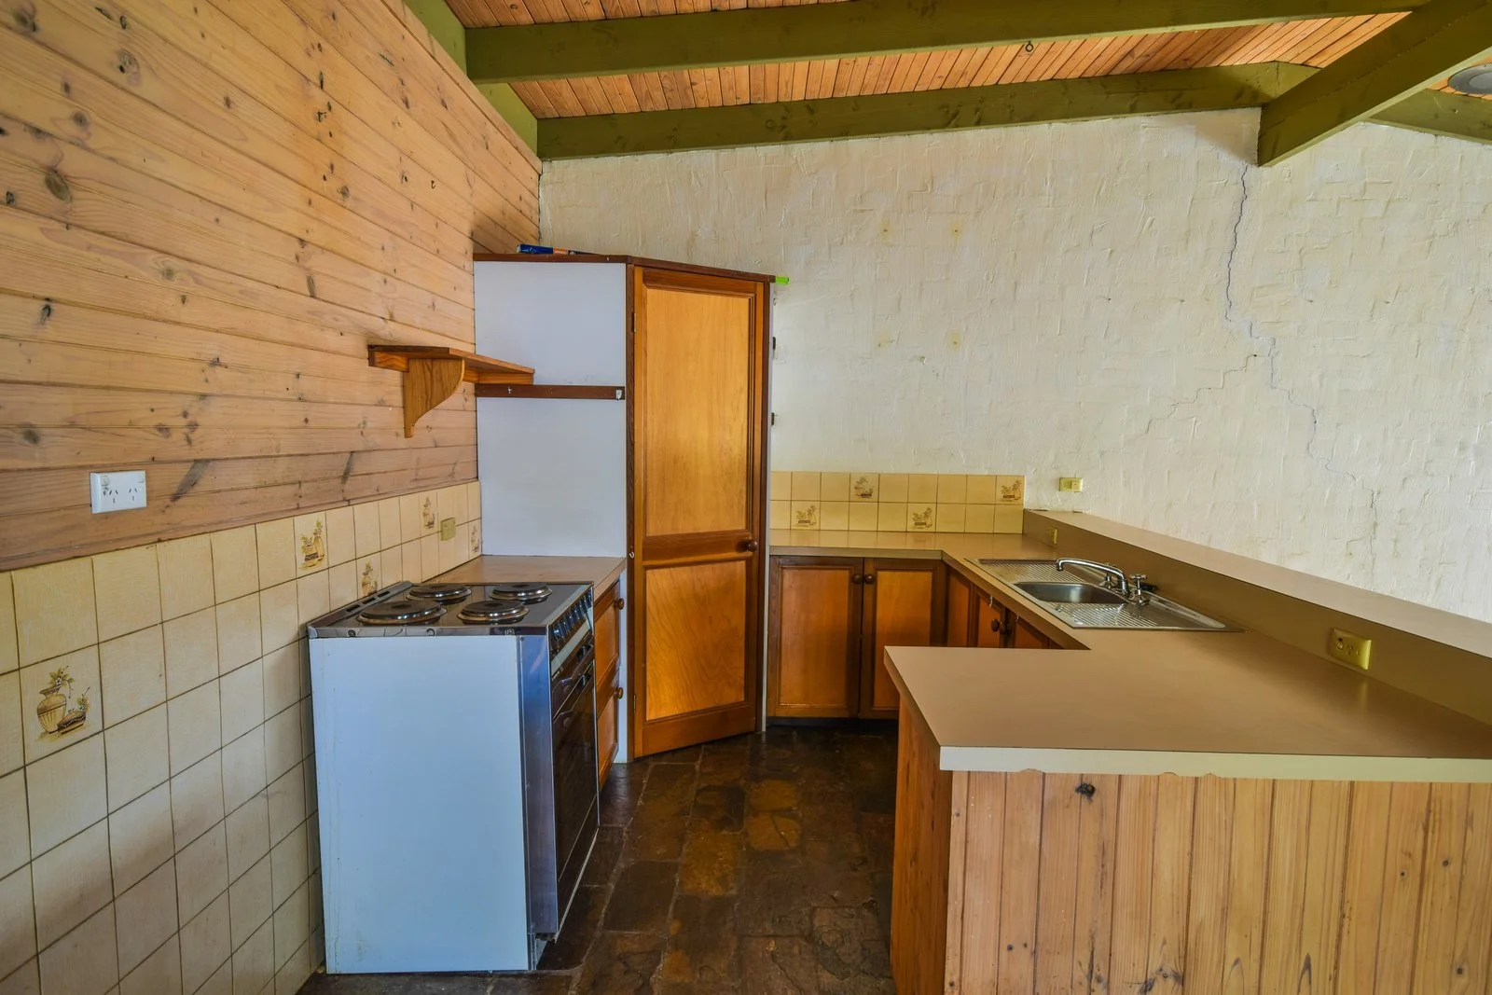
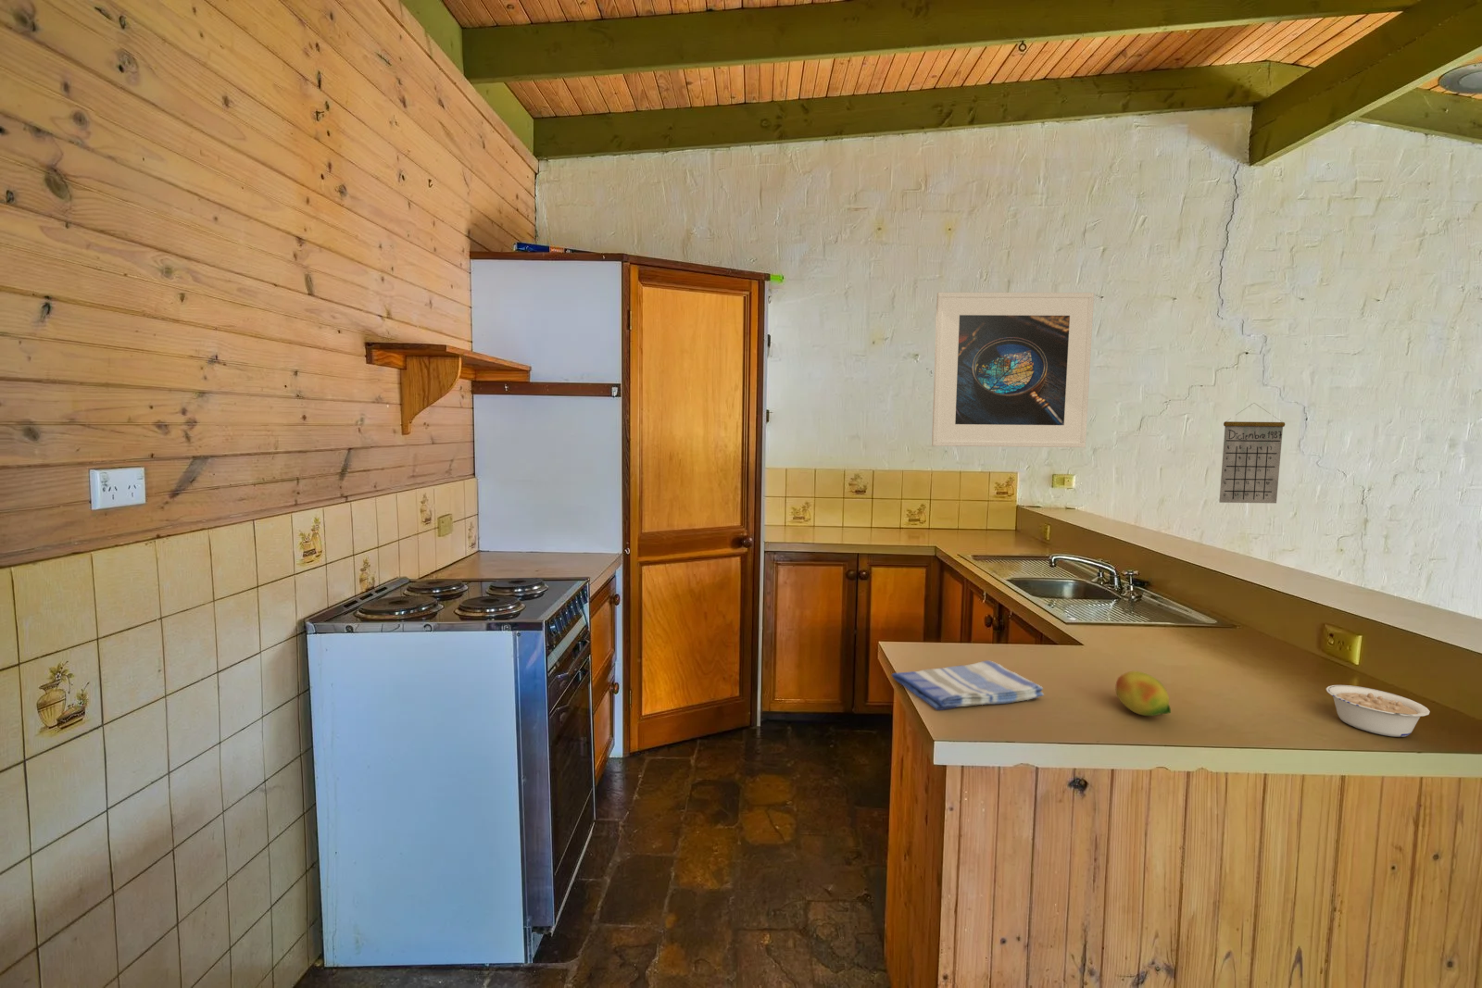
+ fruit [1115,670,1172,717]
+ calendar [1218,401,1286,504]
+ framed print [931,292,1095,448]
+ legume [1325,685,1431,738]
+ dish towel [891,659,1045,711]
